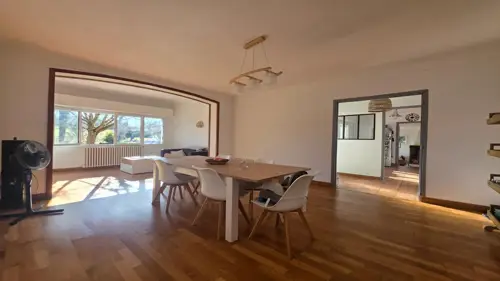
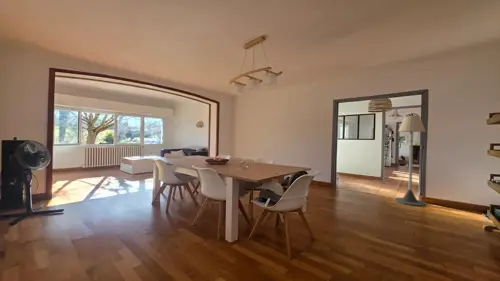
+ floor lamp [394,115,427,207]
